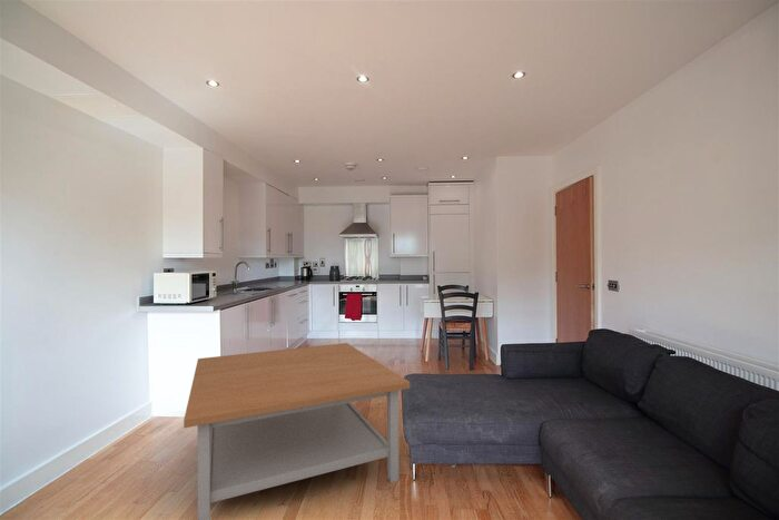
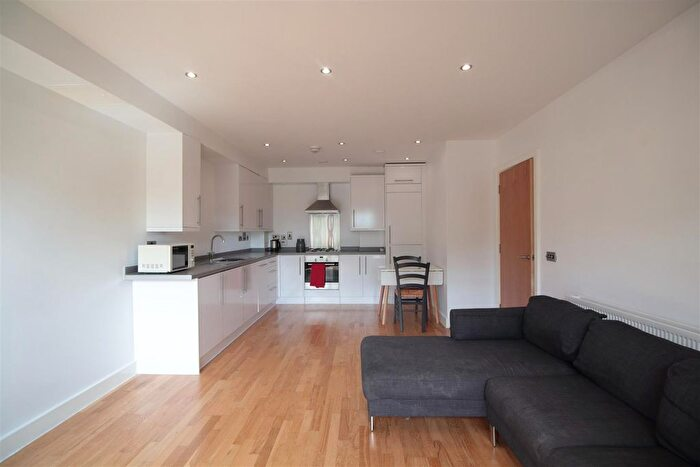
- coffee table [183,342,411,520]
